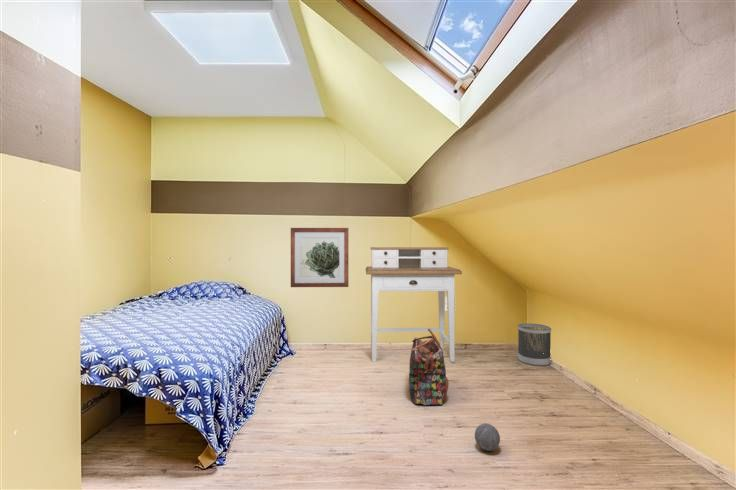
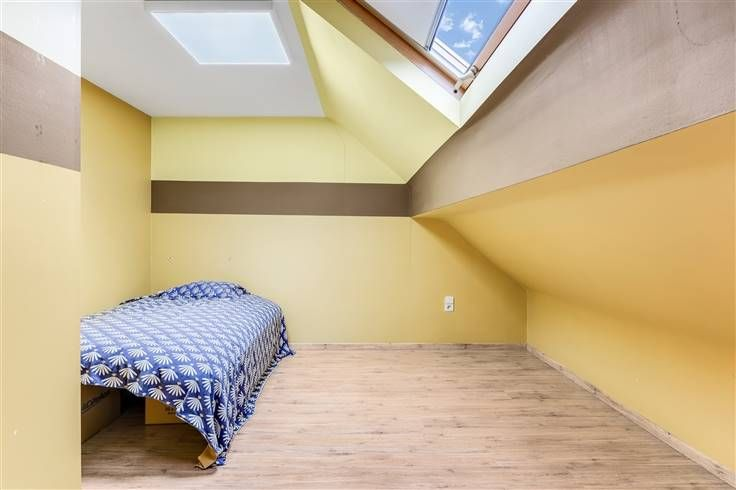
- wastebasket [517,322,552,367]
- backpack [408,327,450,406]
- wall art [290,227,349,288]
- desk [365,246,463,363]
- ball [474,422,501,452]
